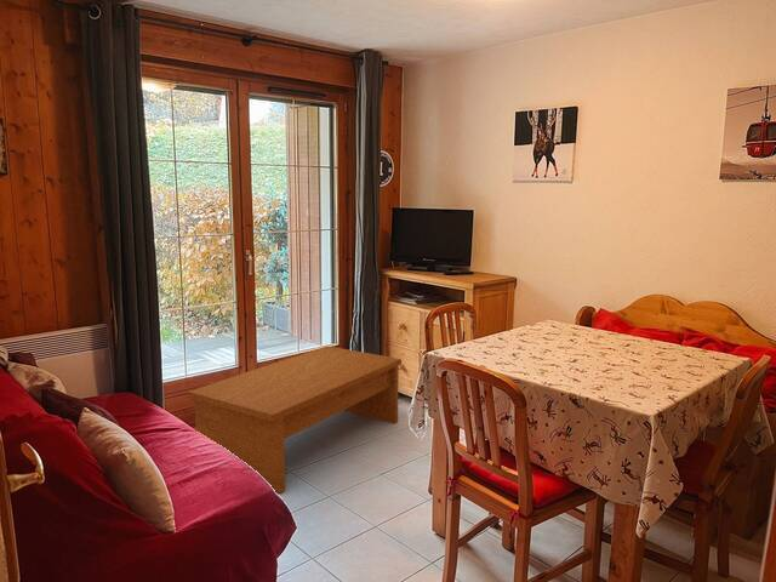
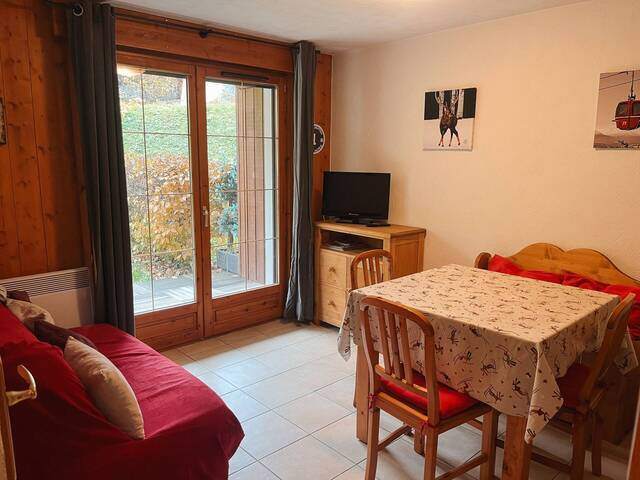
- coffee table [187,346,403,493]
